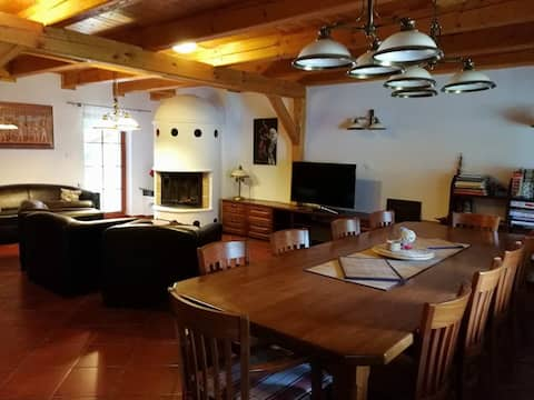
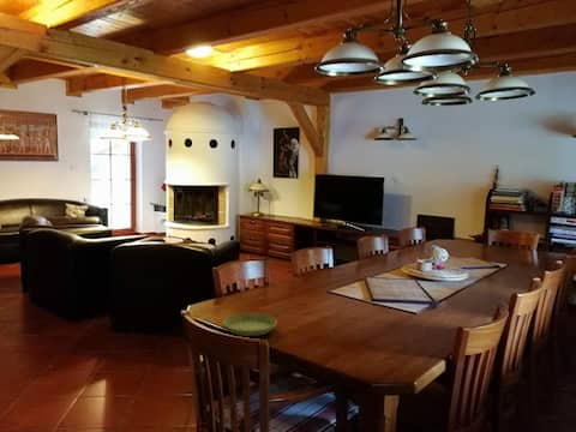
+ saucer [222,312,278,337]
